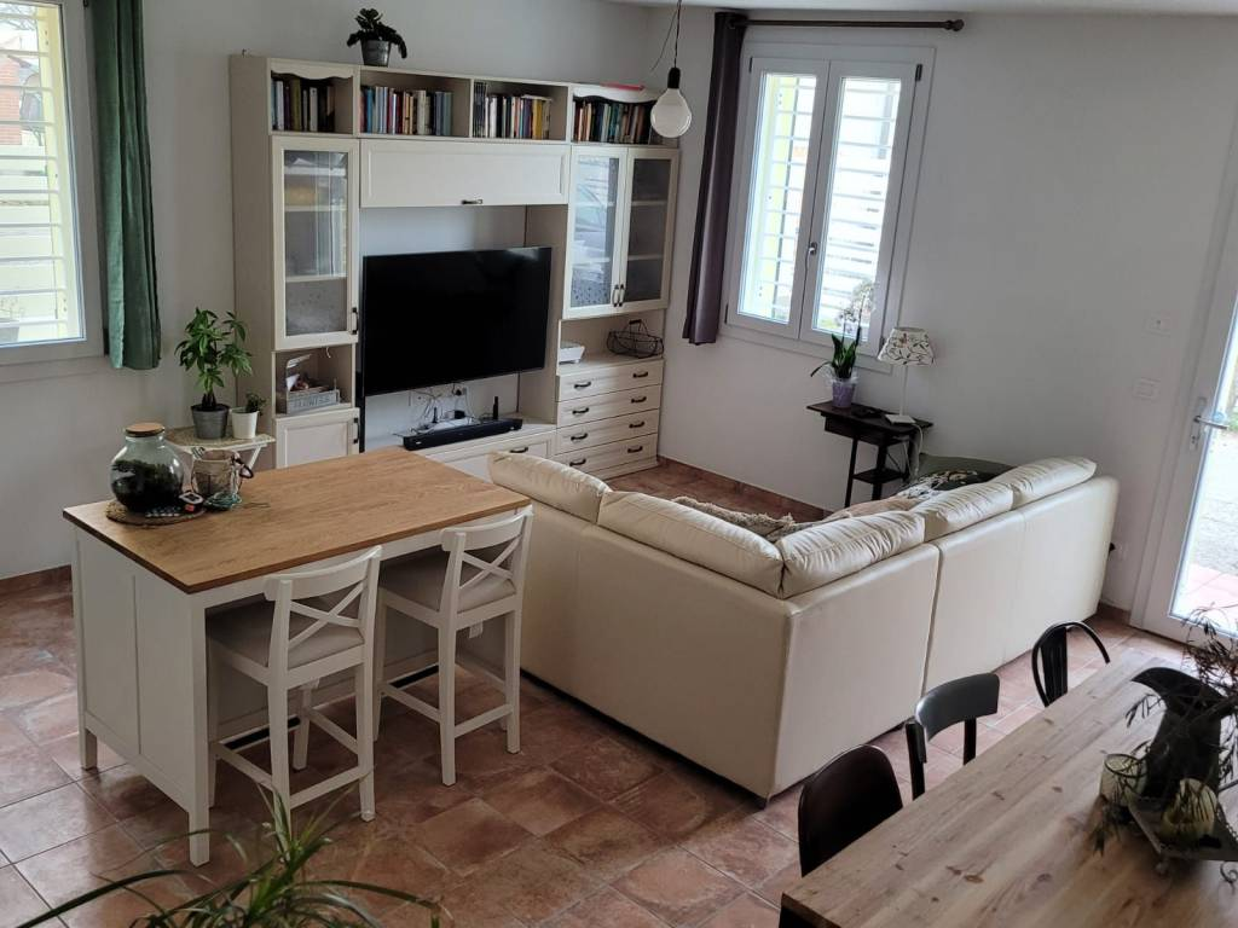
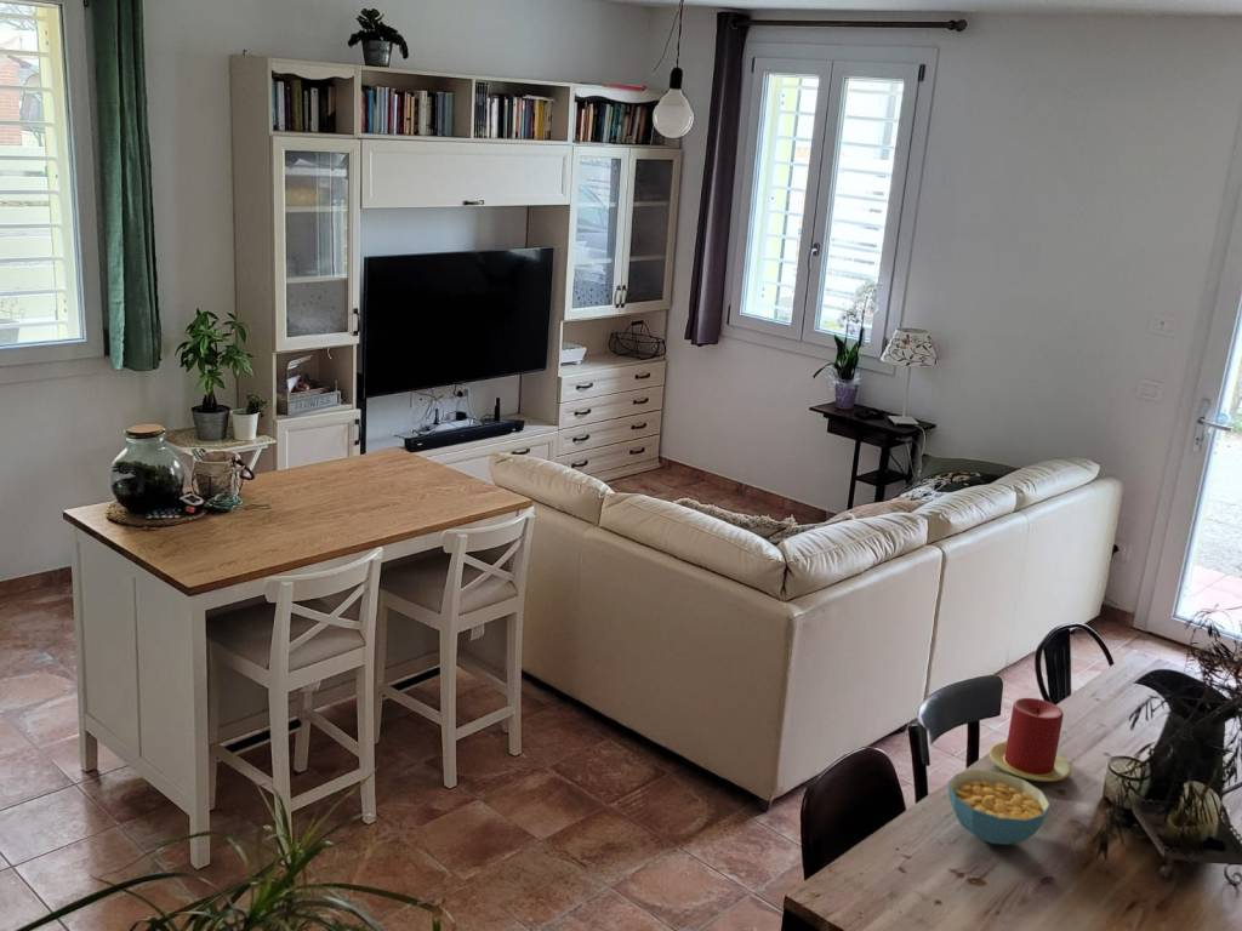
+ candle [987,697,1072,782]
+ cereal bowl [947,769,1052,846]
